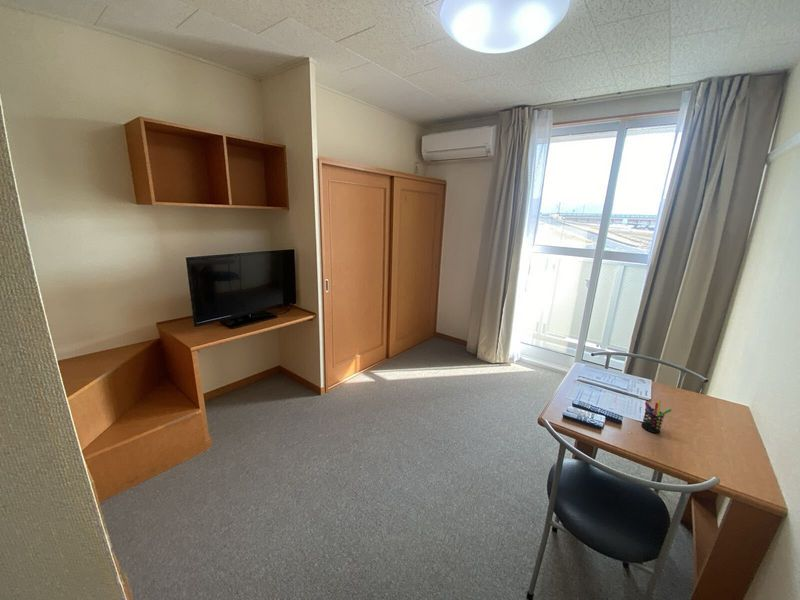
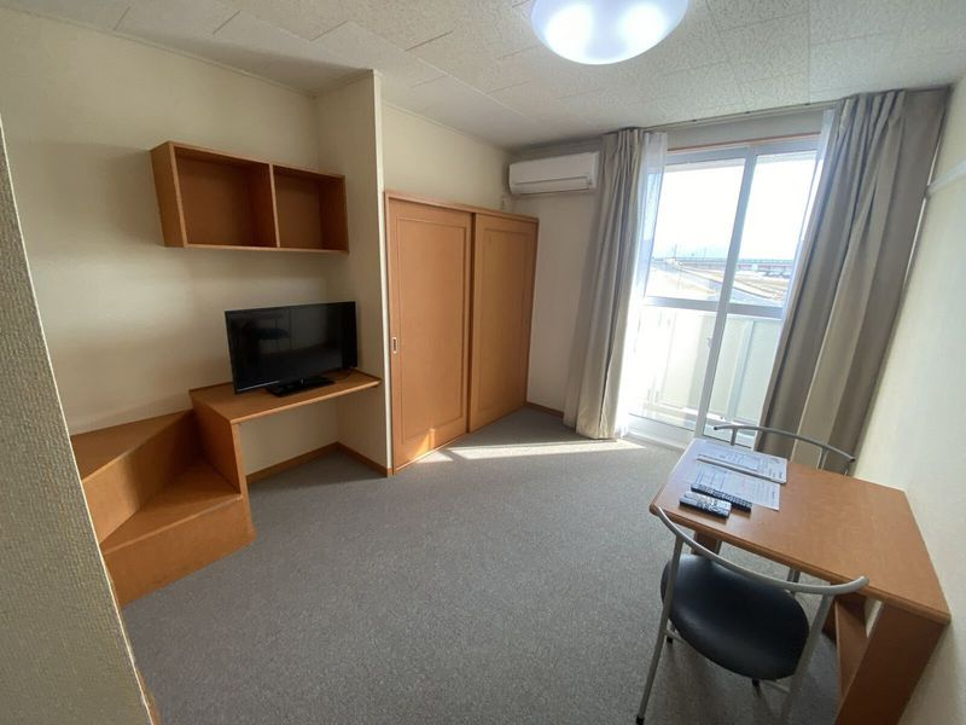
- pen holder [640,399,673,434]
